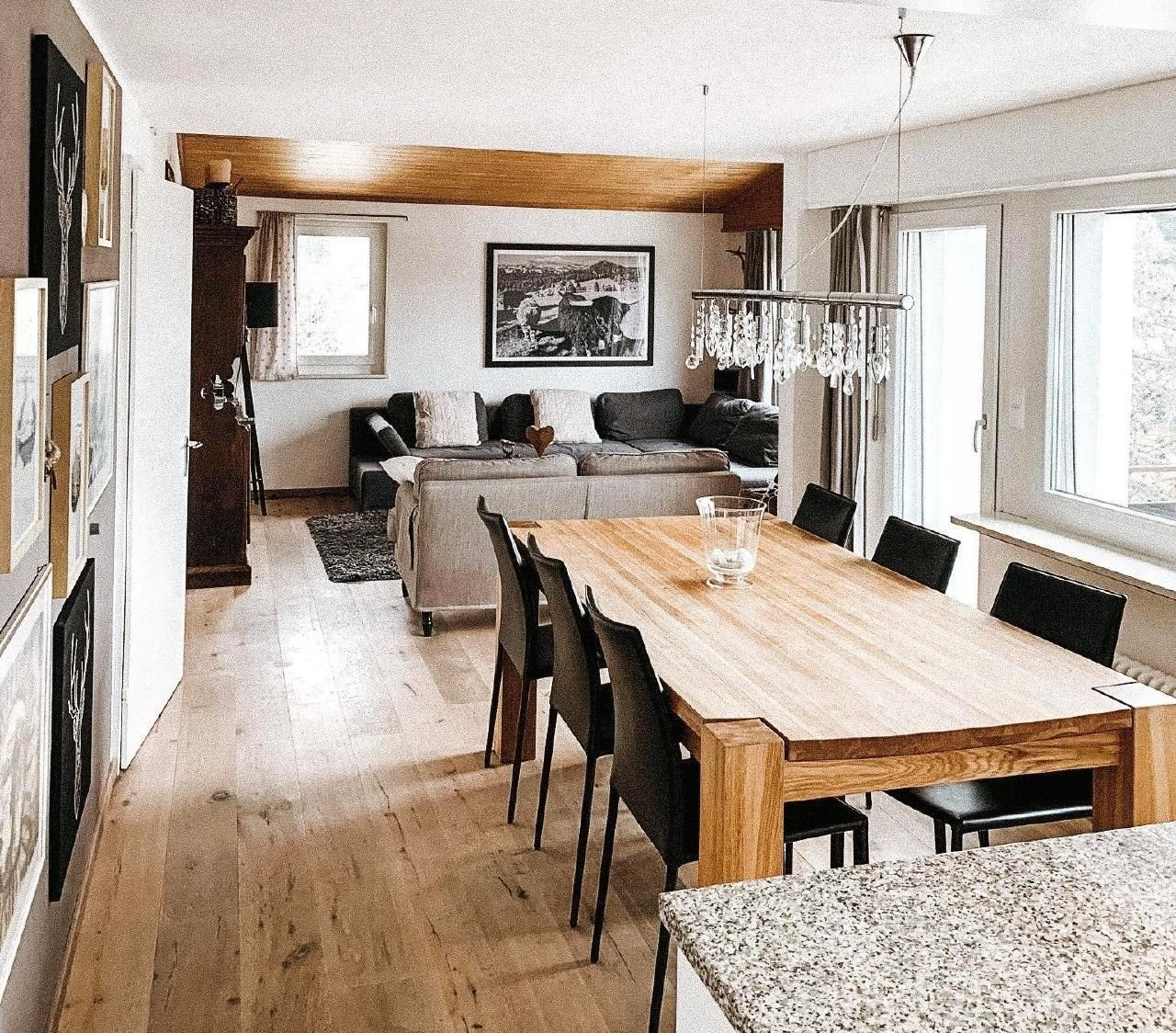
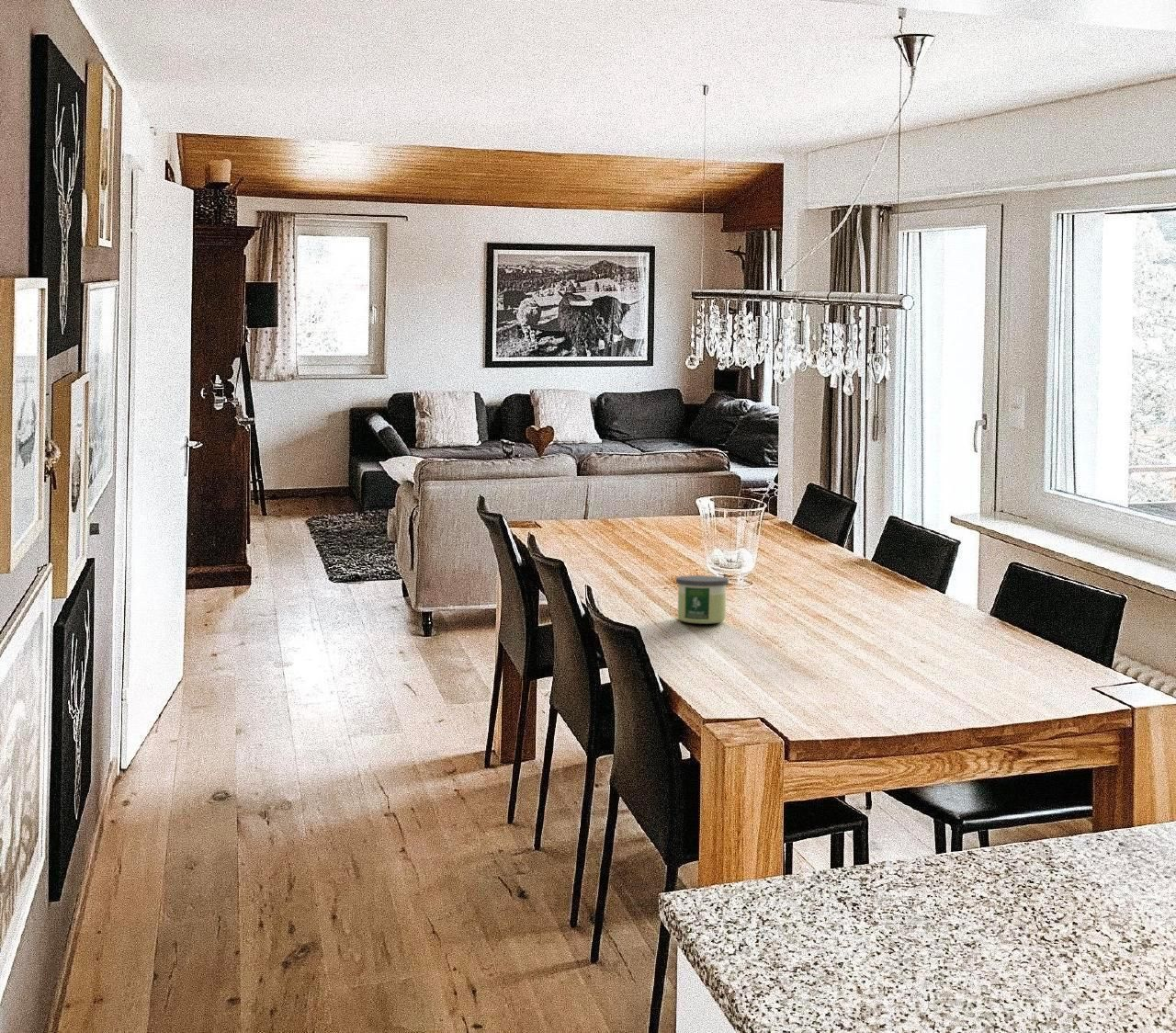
+ candle [675,574,729,625]
